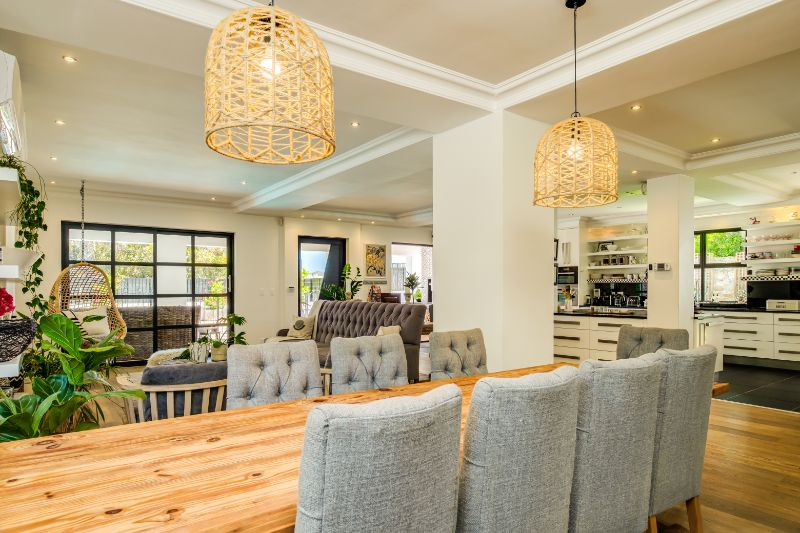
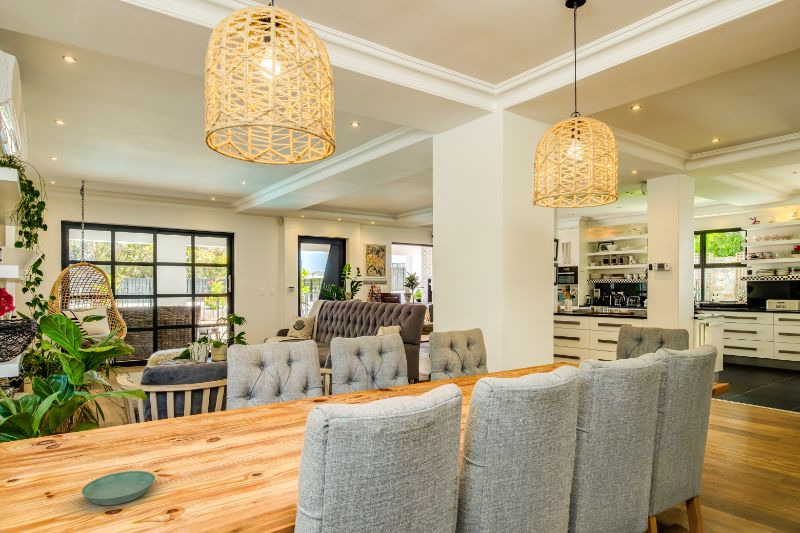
+ saucer [81,470,156,506]
